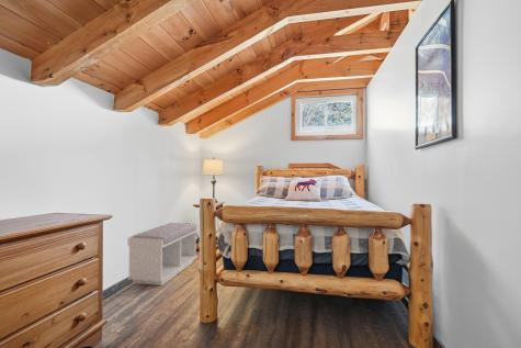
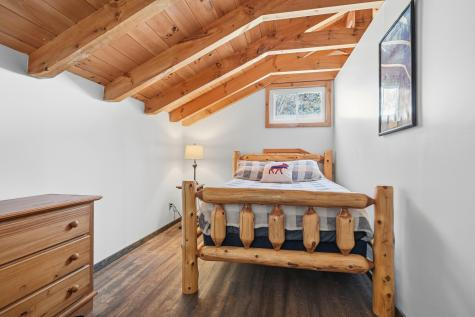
- bench [126,222,199,287]
